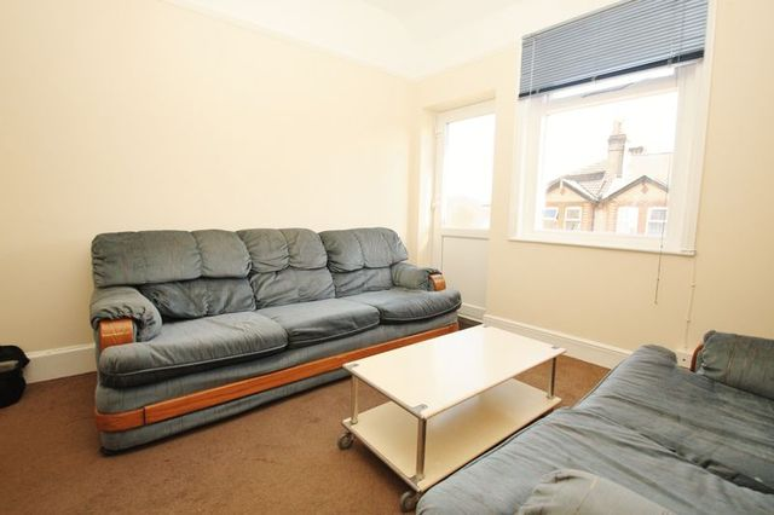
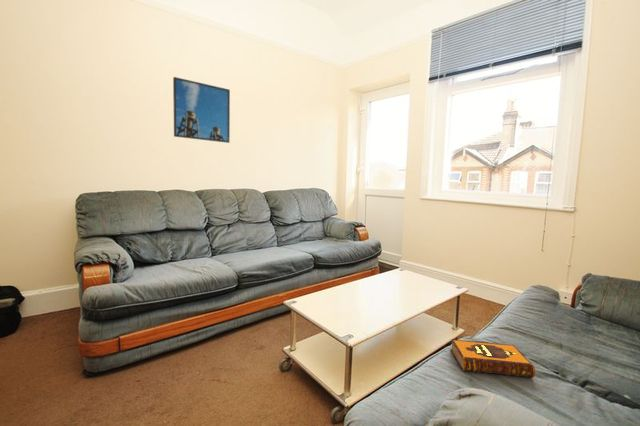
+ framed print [172,76,231,144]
+ hardback book [449,339,536,379]
